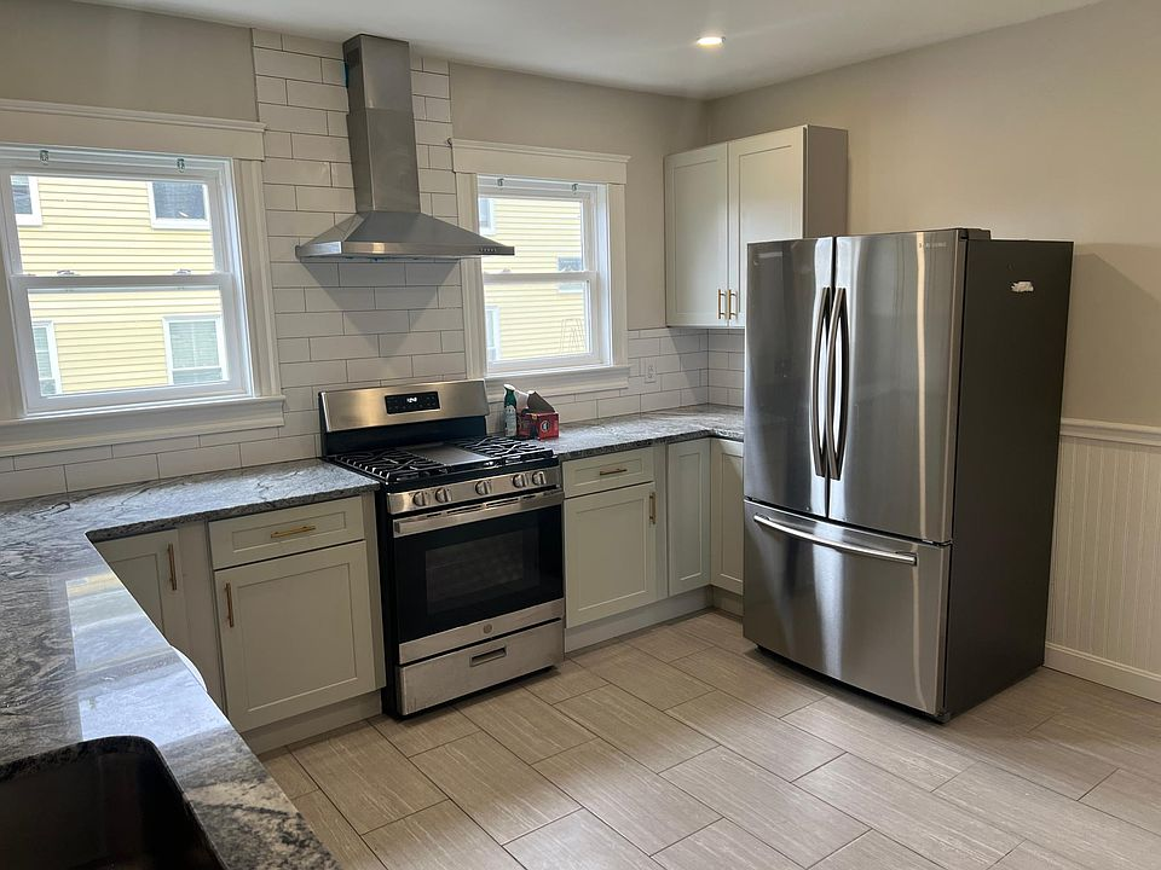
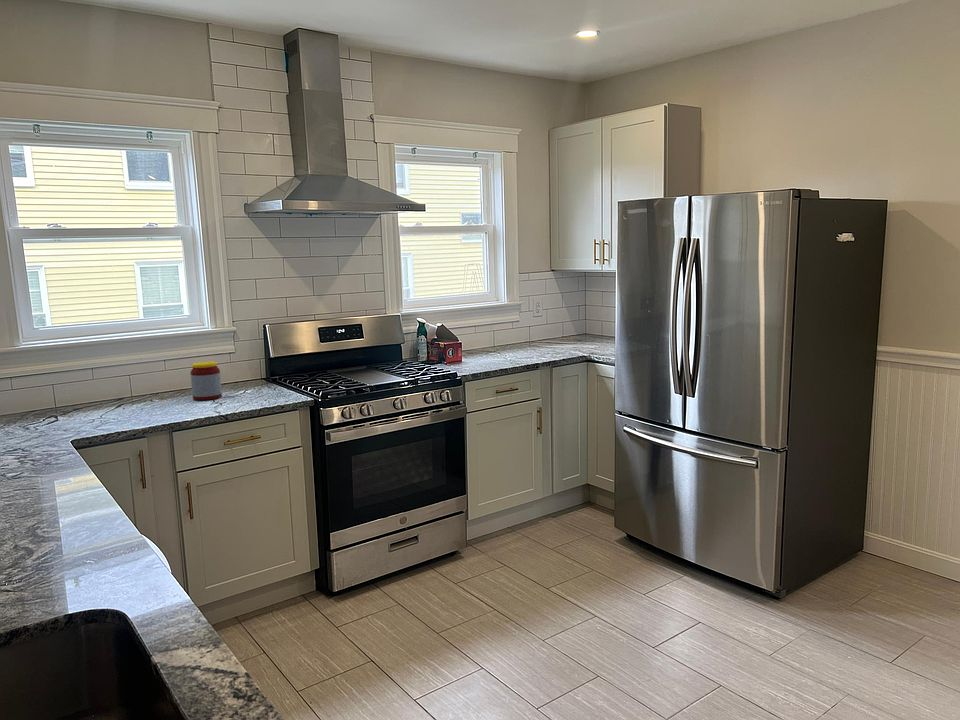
+ jar [190,360,223,401]
